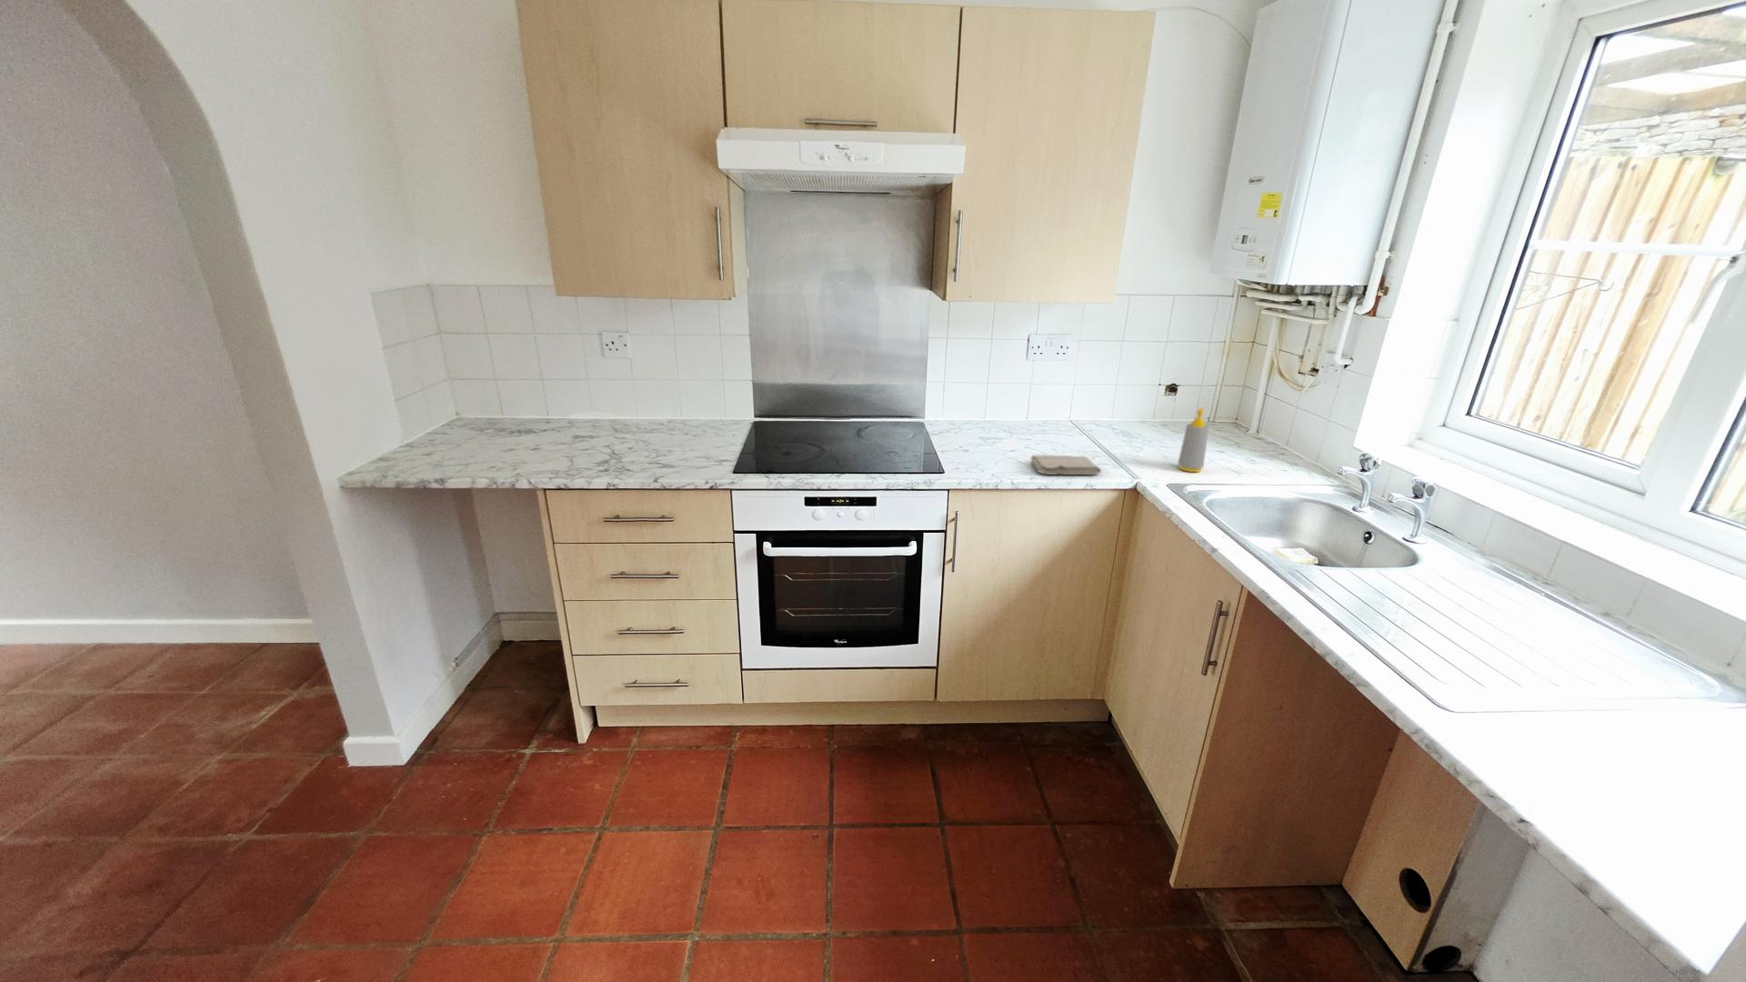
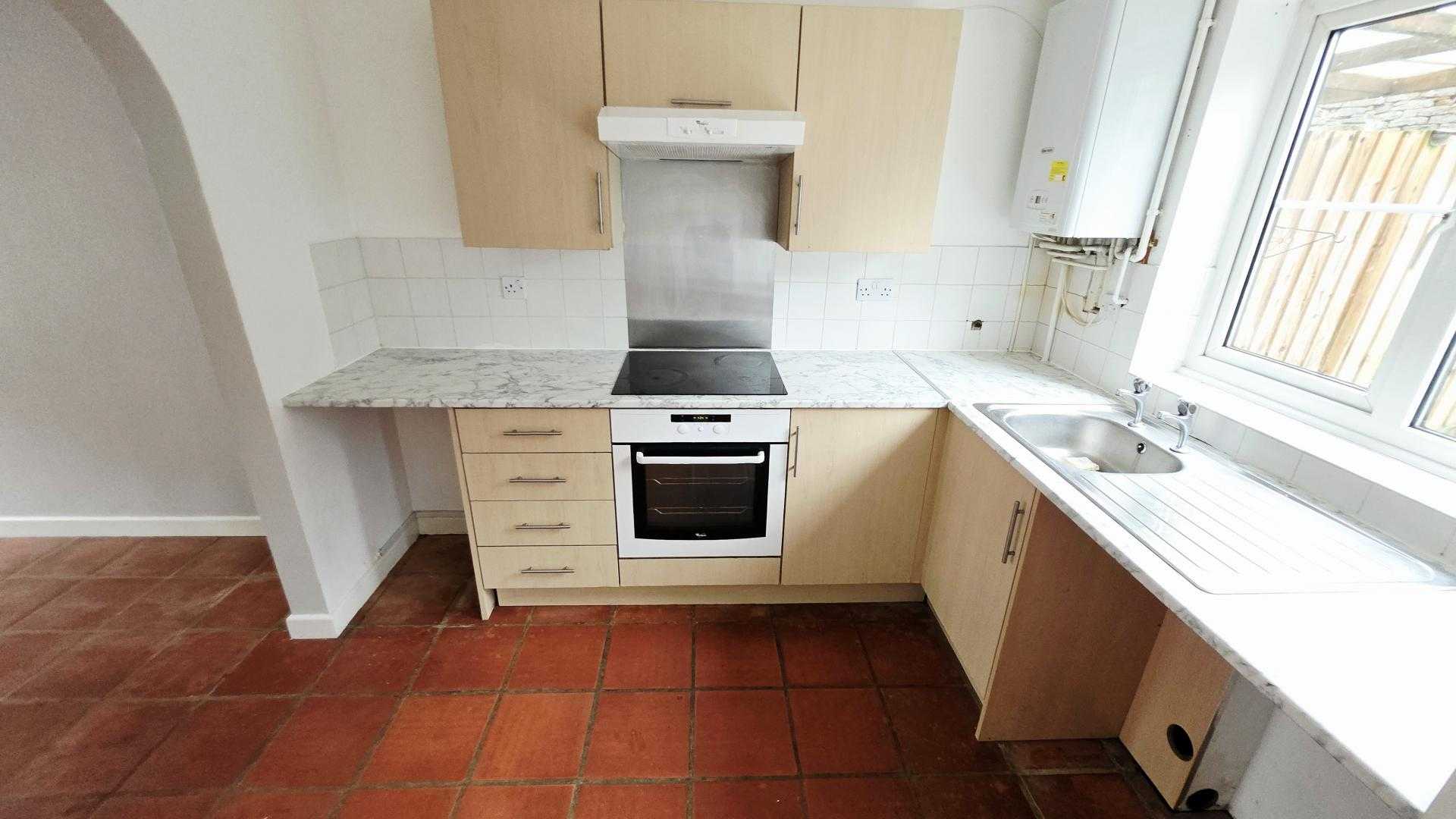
- soap bottle [1176,408,1210,472]
- washcloth [1029,453,1102,476]
